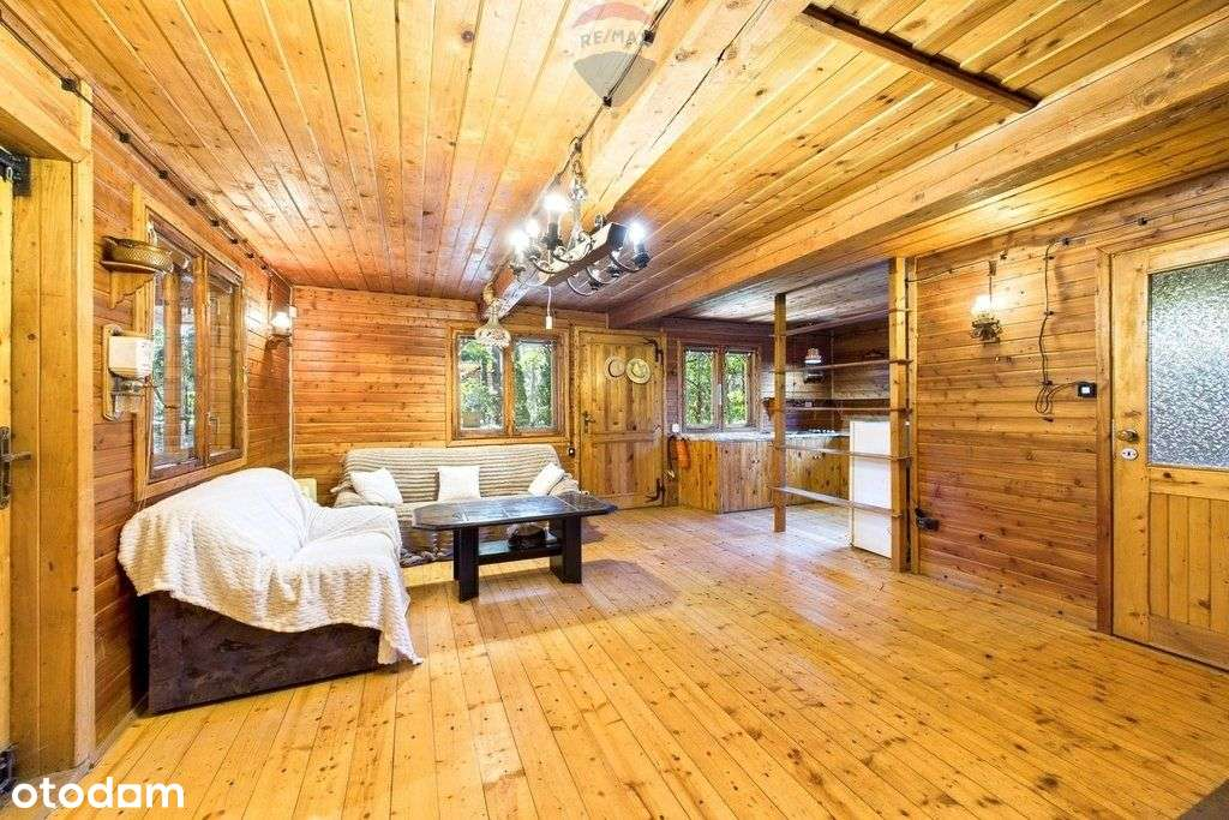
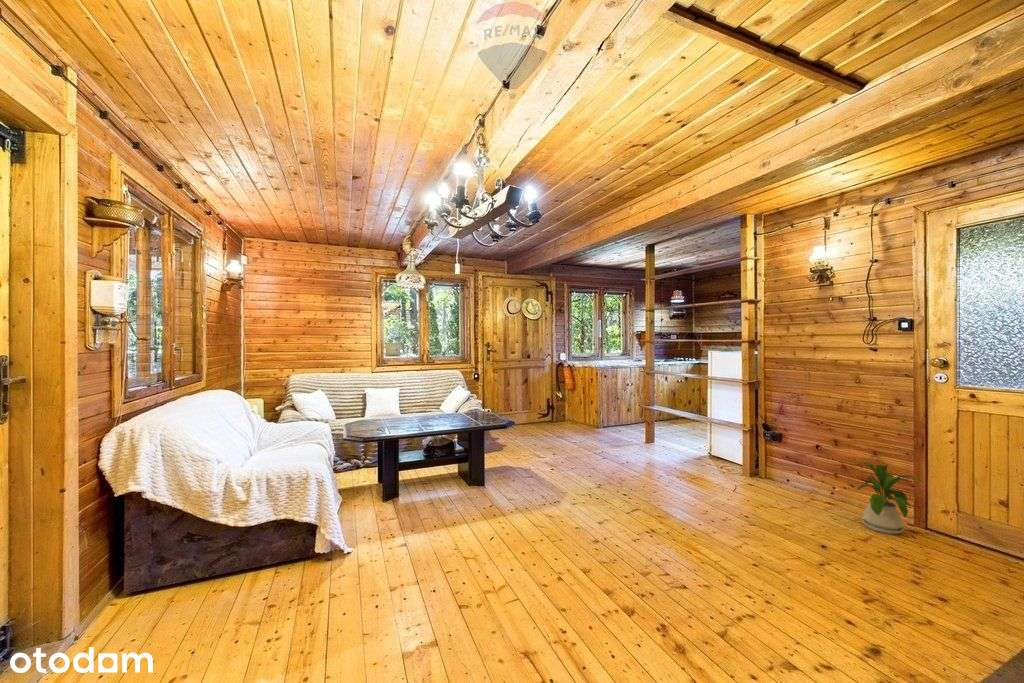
+ house plant [849,461,928,535]
